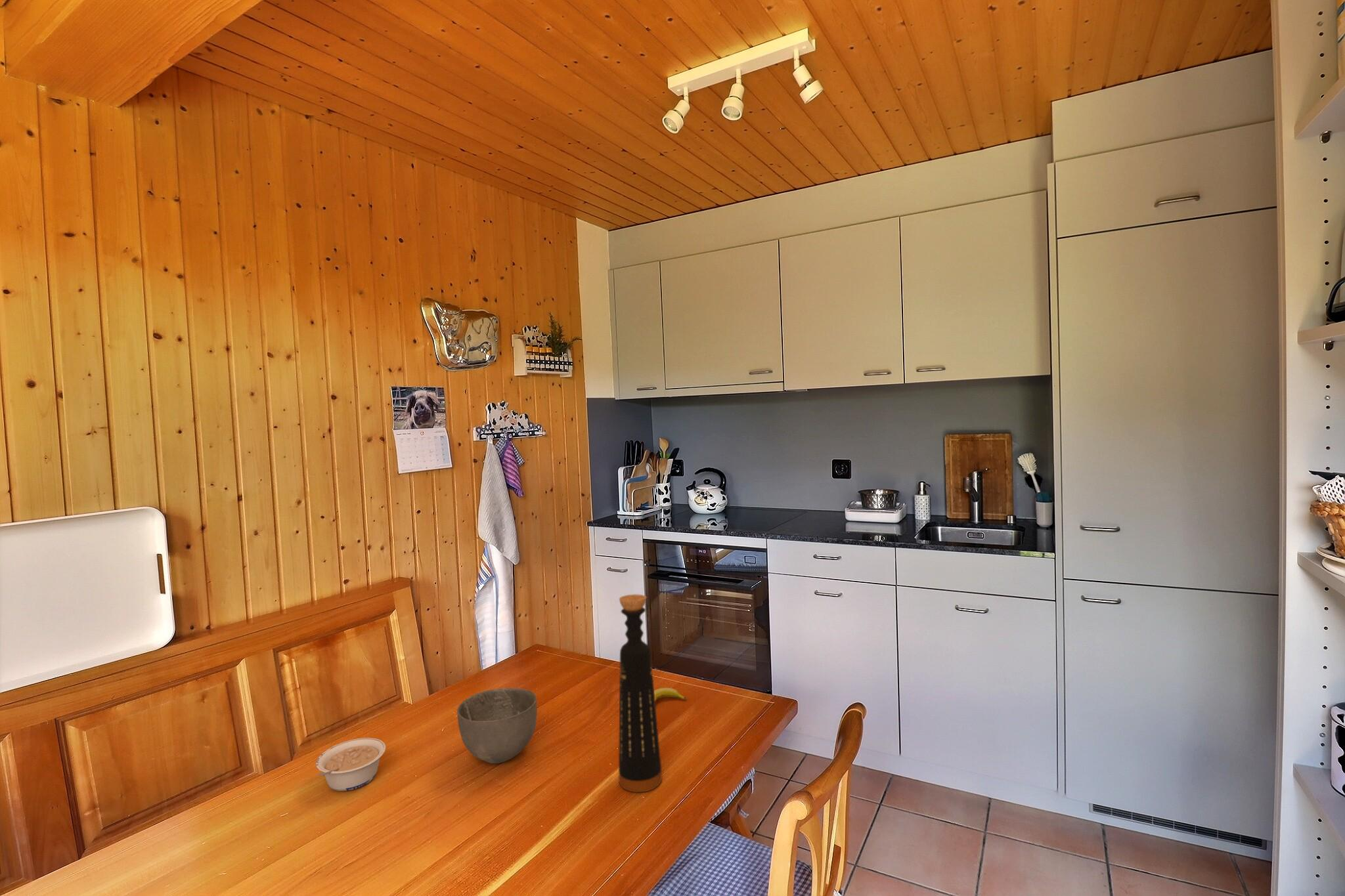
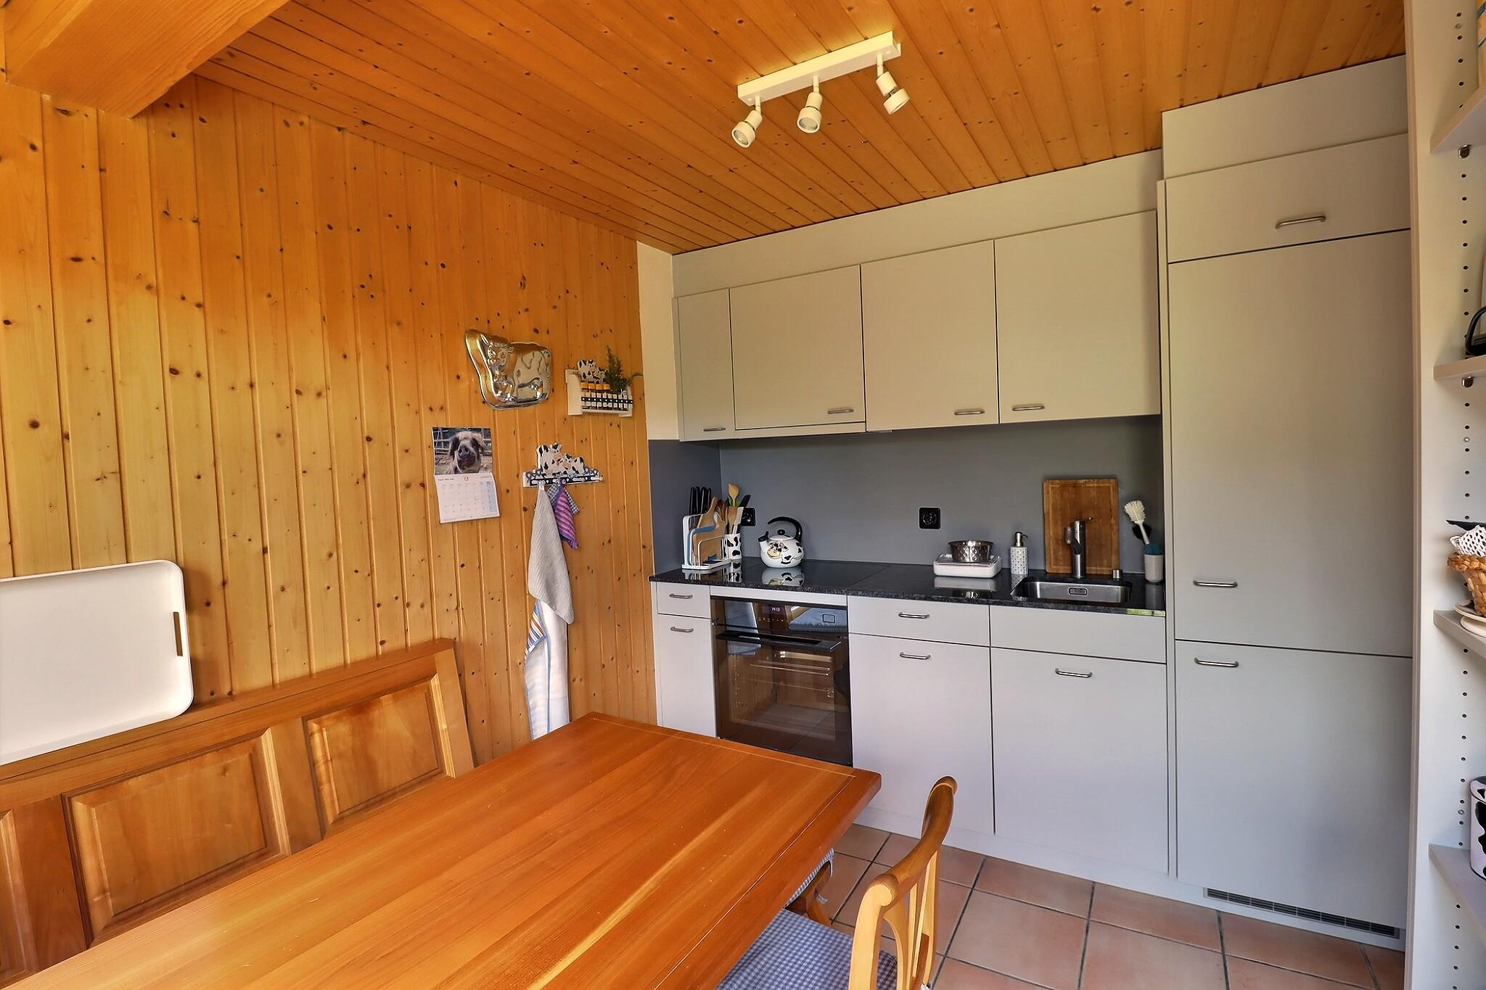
- legume [315,737,386,792]
- bottle [618,593,663,793]
- bowl [456,687,538,765]
- banana [654,687,687,702]
